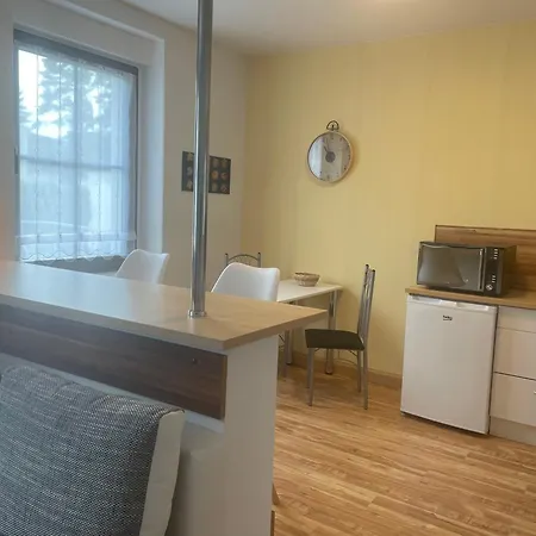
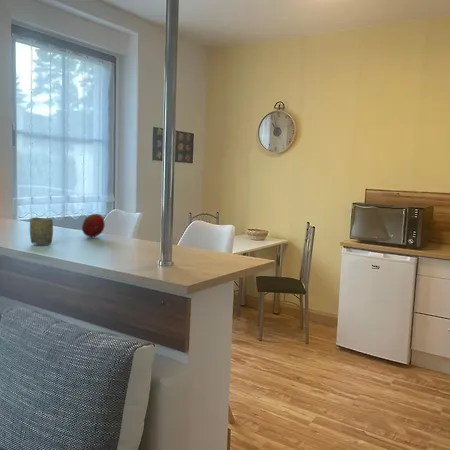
+ cup [29,216,54,246]
+ fruit [81,213,106,238]
